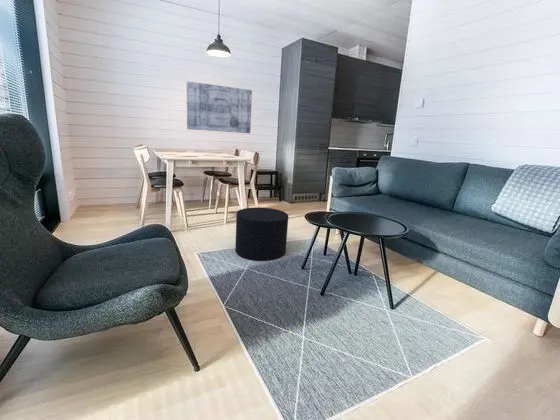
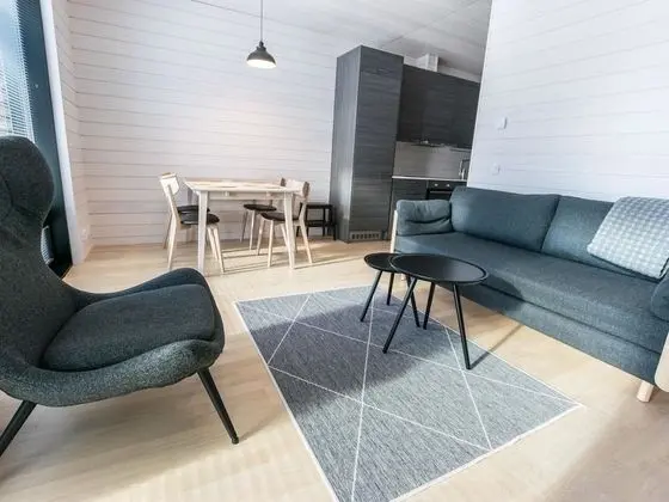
- wall art [186,80,253,134]
- stool [234,206,289,262]
